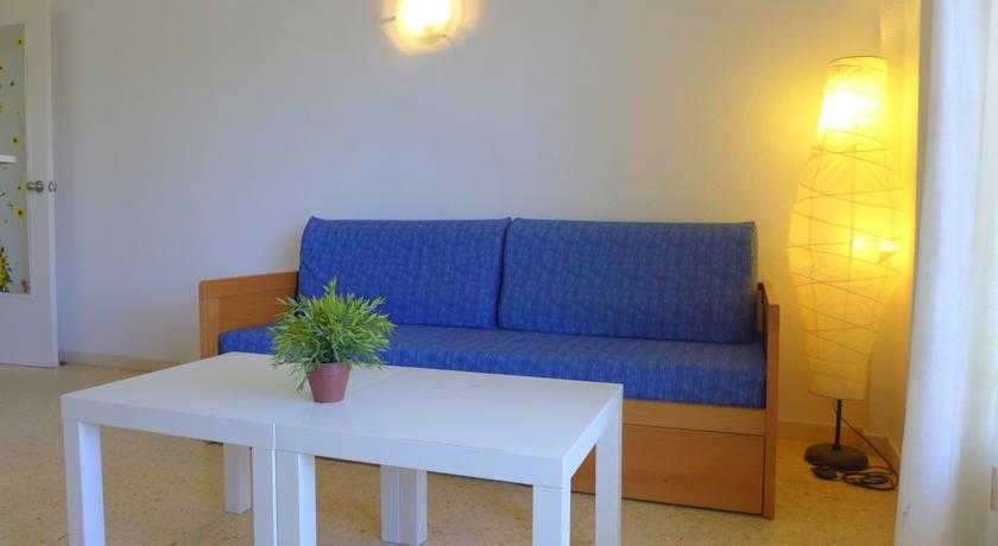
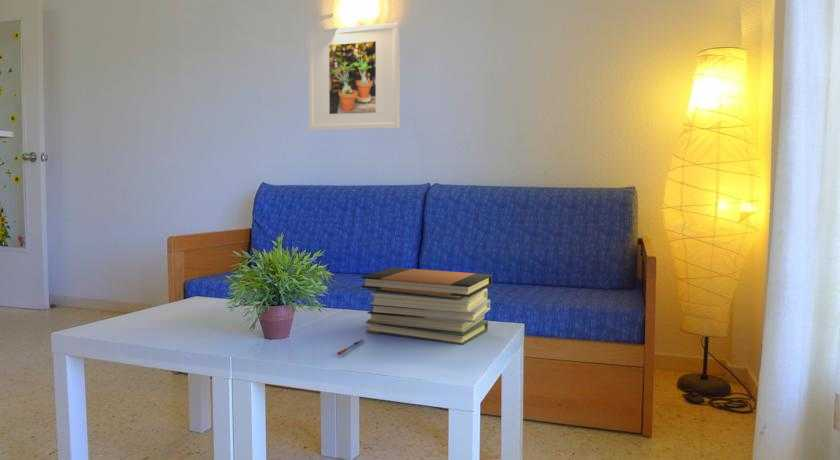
+ book stack [360,266,493,346]
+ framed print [307,22,401,131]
+ pen [336,338,366,356]
